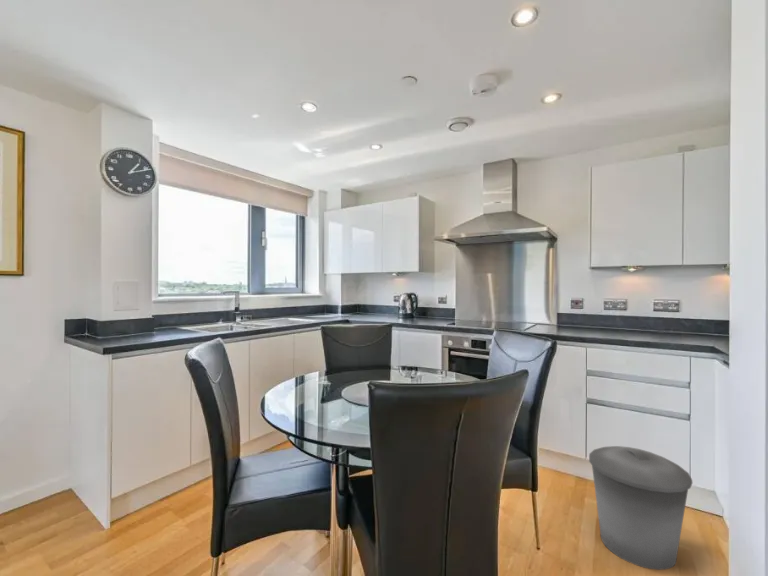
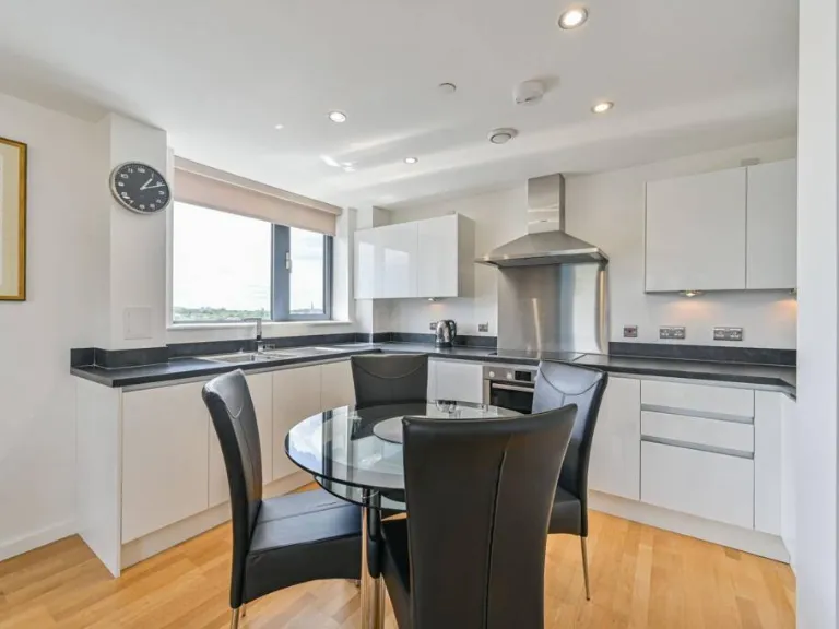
- trash can [588,445,693,571]
